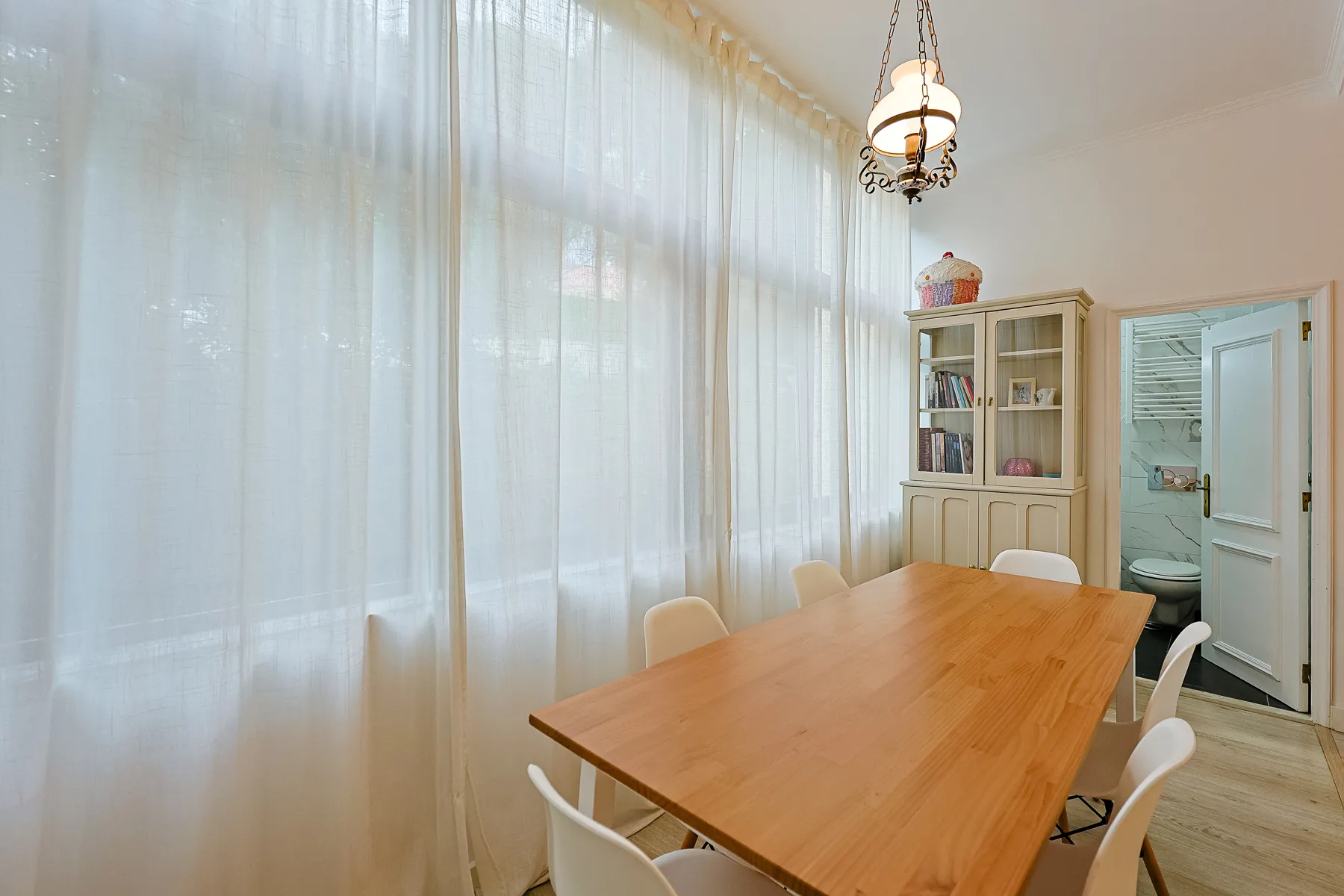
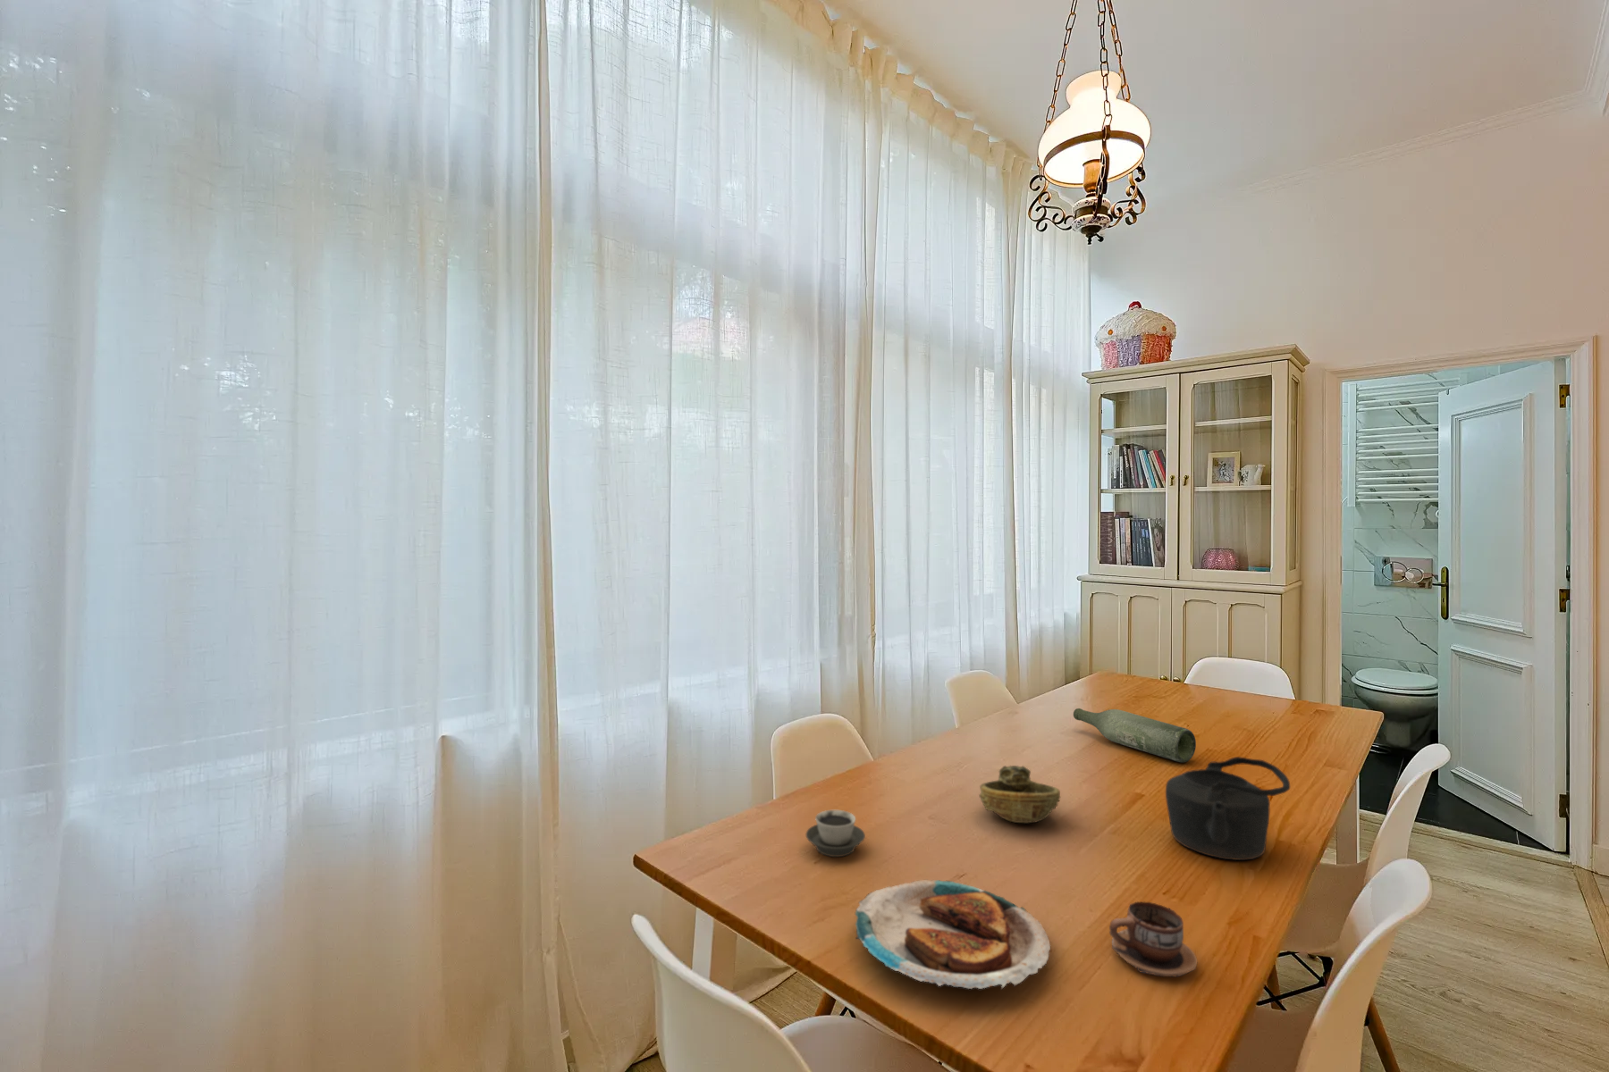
+ bottle [1073,707,1197,763]
+ teapot [1165,756,1291,861]
+ cup [1109,901,1198,979]
+ decorative bowl [978,765,1061,824]
+ cup [804,809,867,858]
+ plate [854,879,1051,991]
